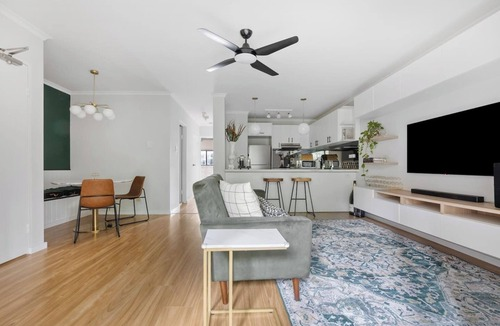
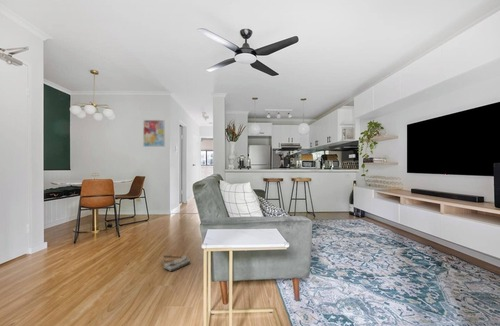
+ wall art [142,119,166,148]
+ bag [162,254,192,272]
